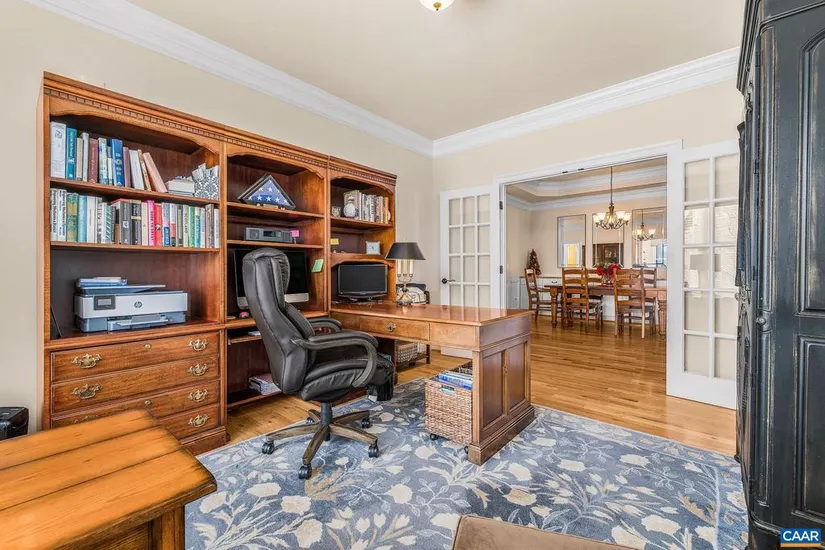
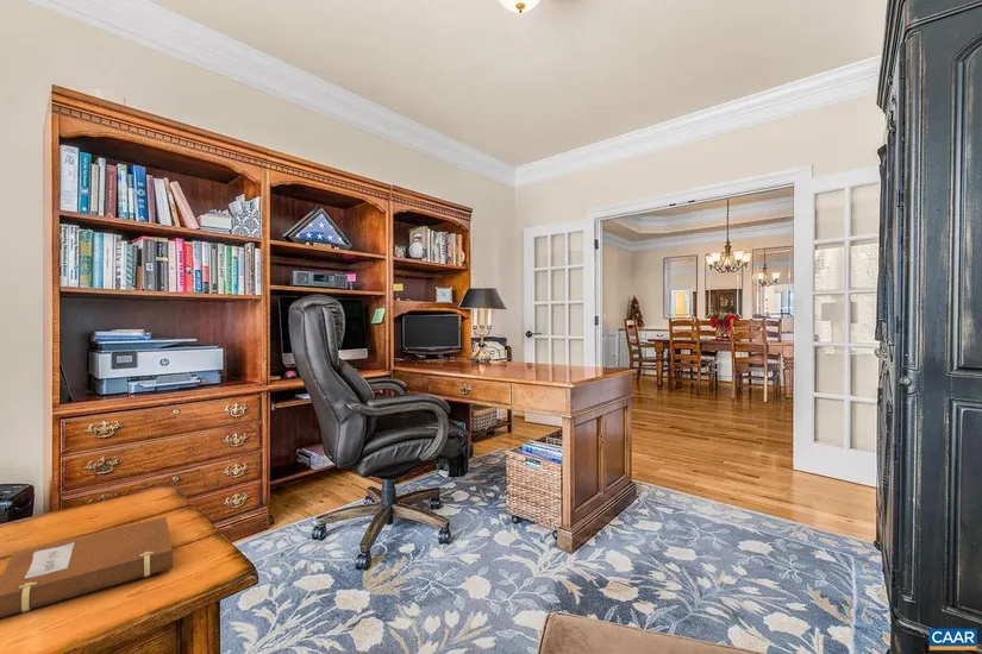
+ notebook [0,516,174,620]
